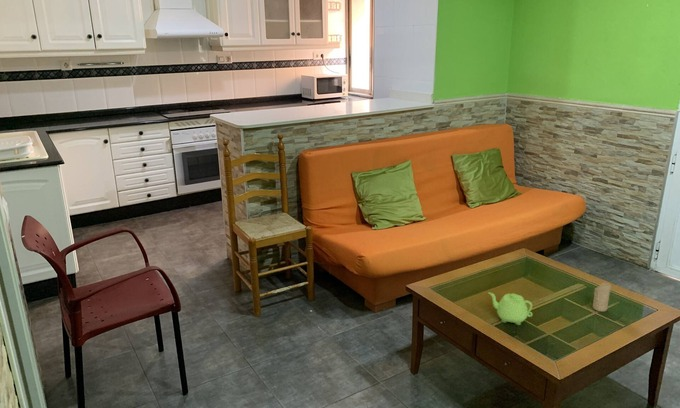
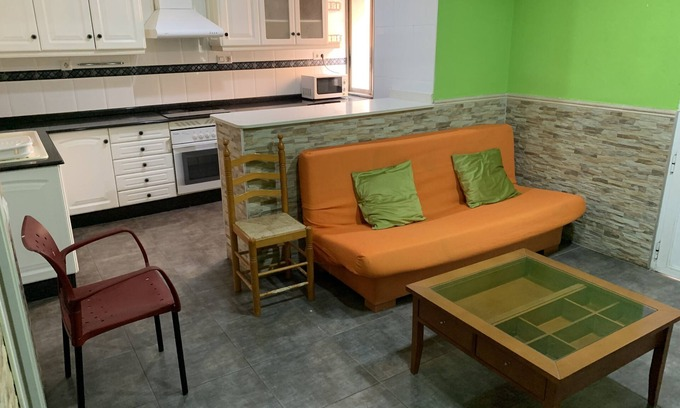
- candle [592,282,612,313]
- teapot [487,291,534,326]
